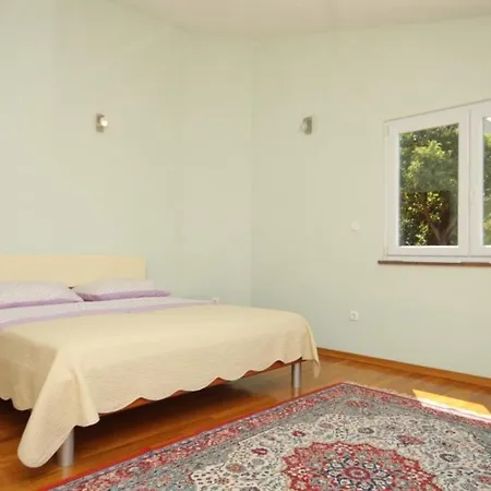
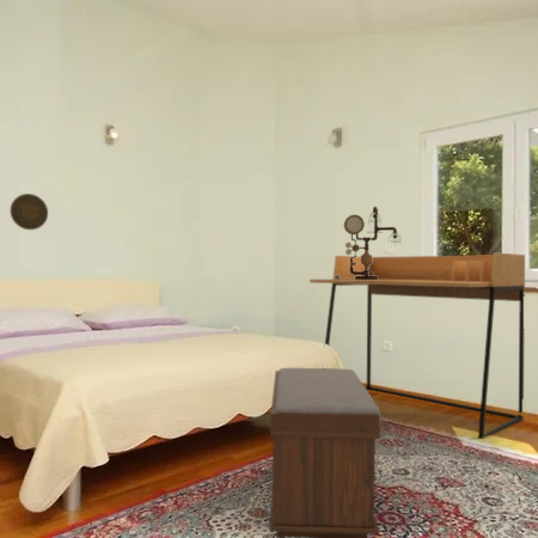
+ desk [308,251,526,440]
+ table lamp [335,206,403,280]
+ decorative plate [10,192,49,231]
+ bench [268,367,383,538]
